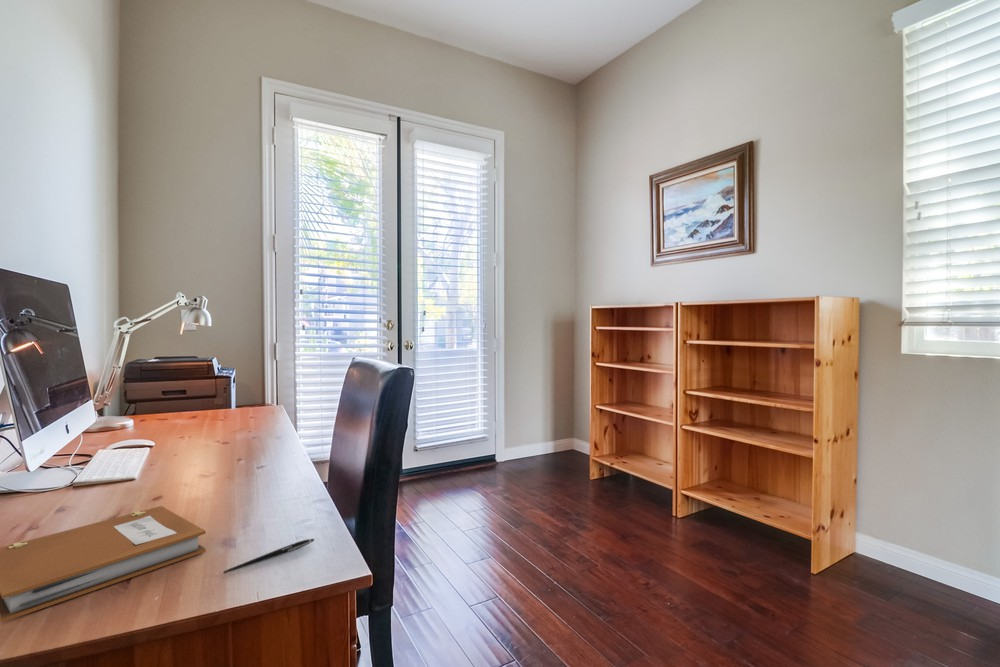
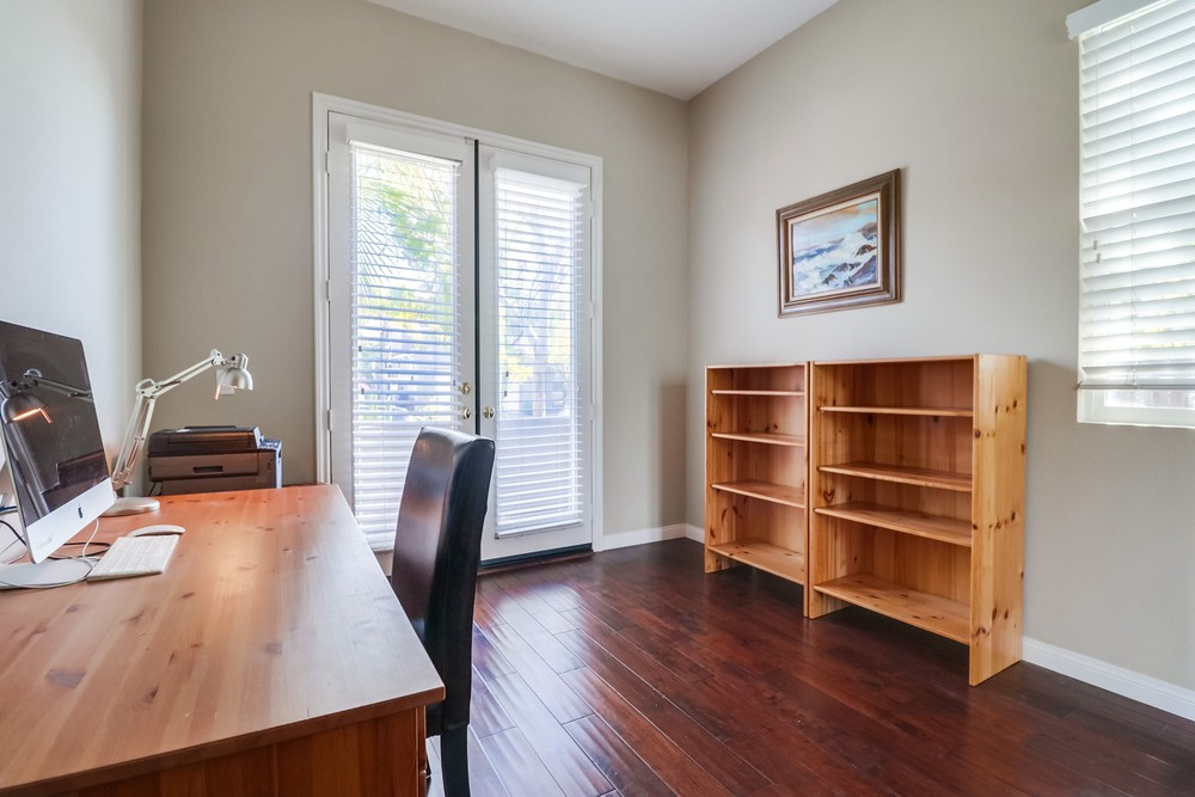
- notebook [0,505,207,623]
- pen [222,538,315,574]
